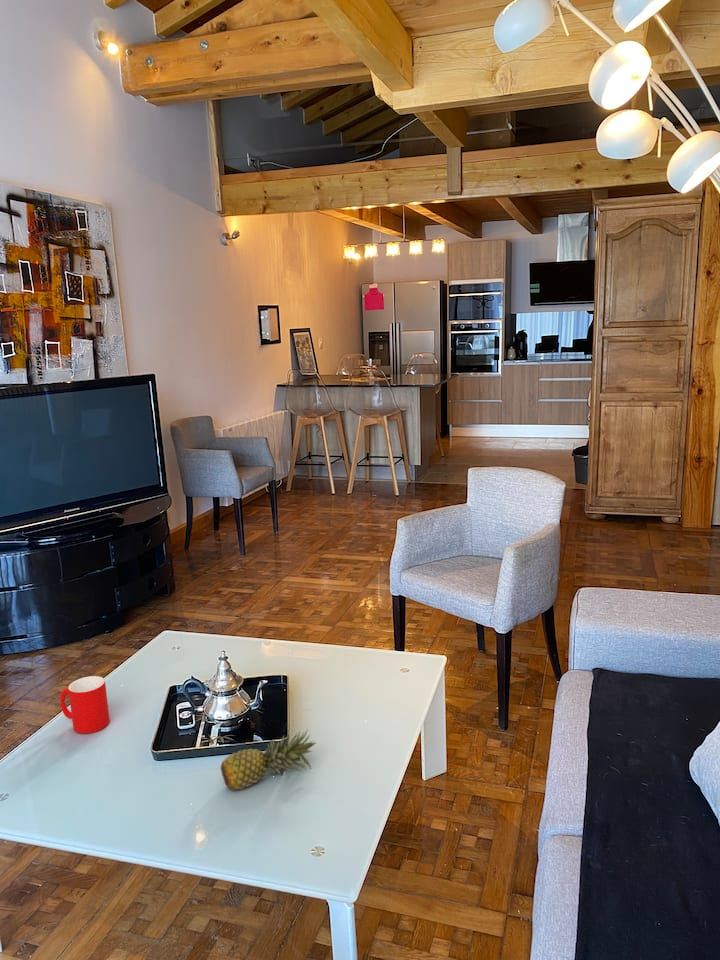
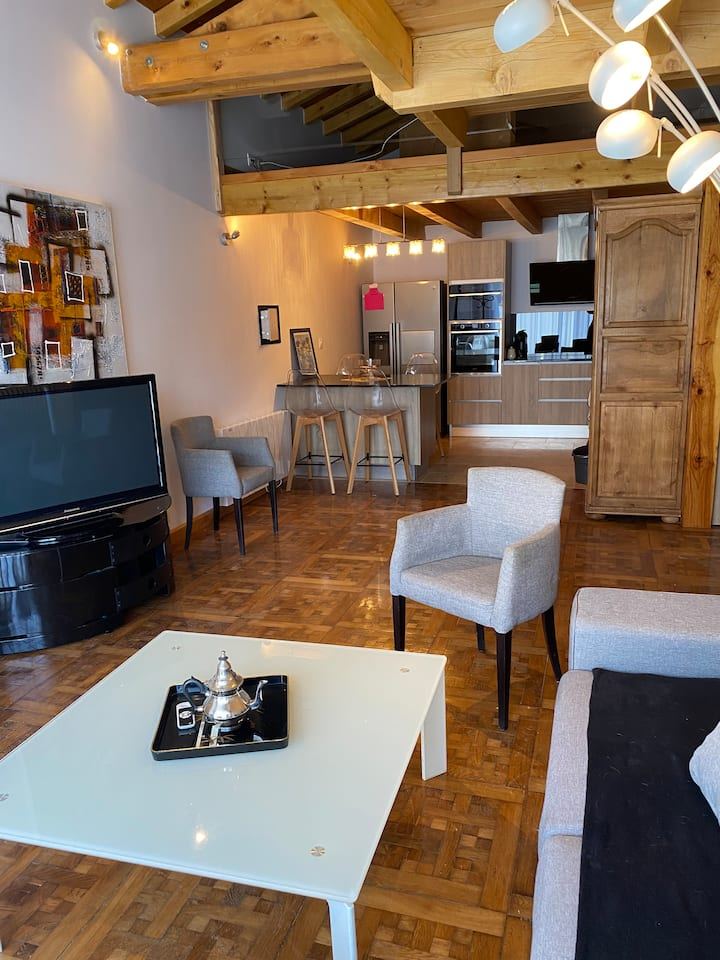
- fruit [220,728,316,791]
- cup [59,675,111,735]
